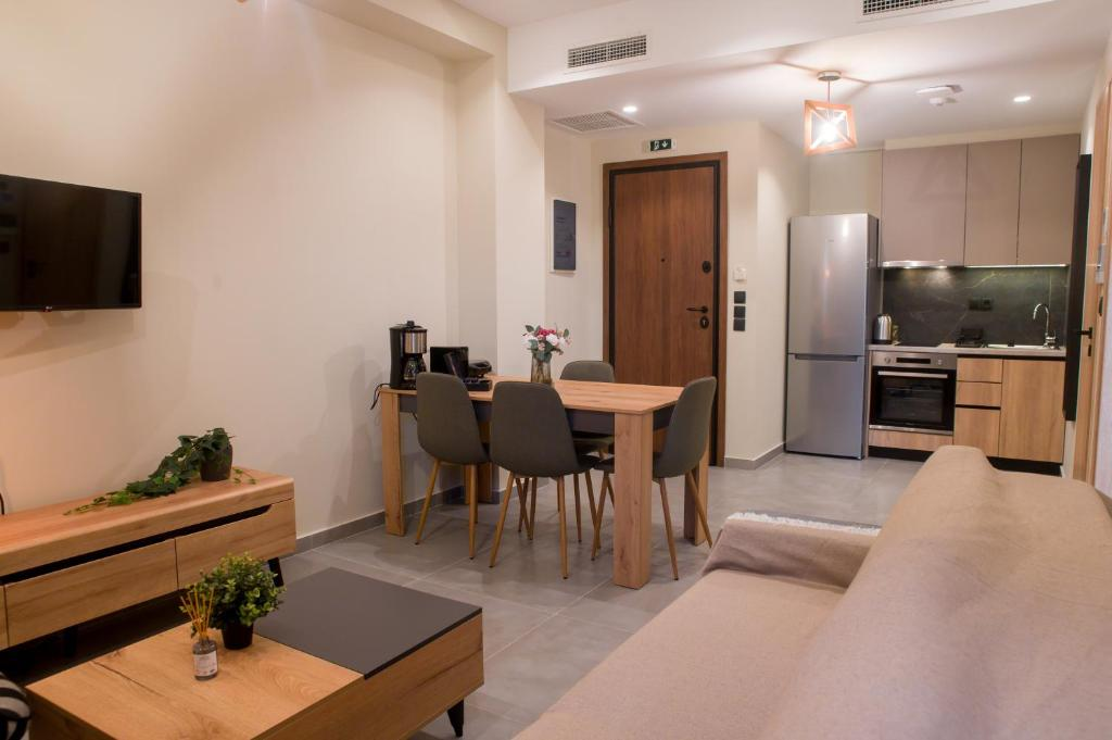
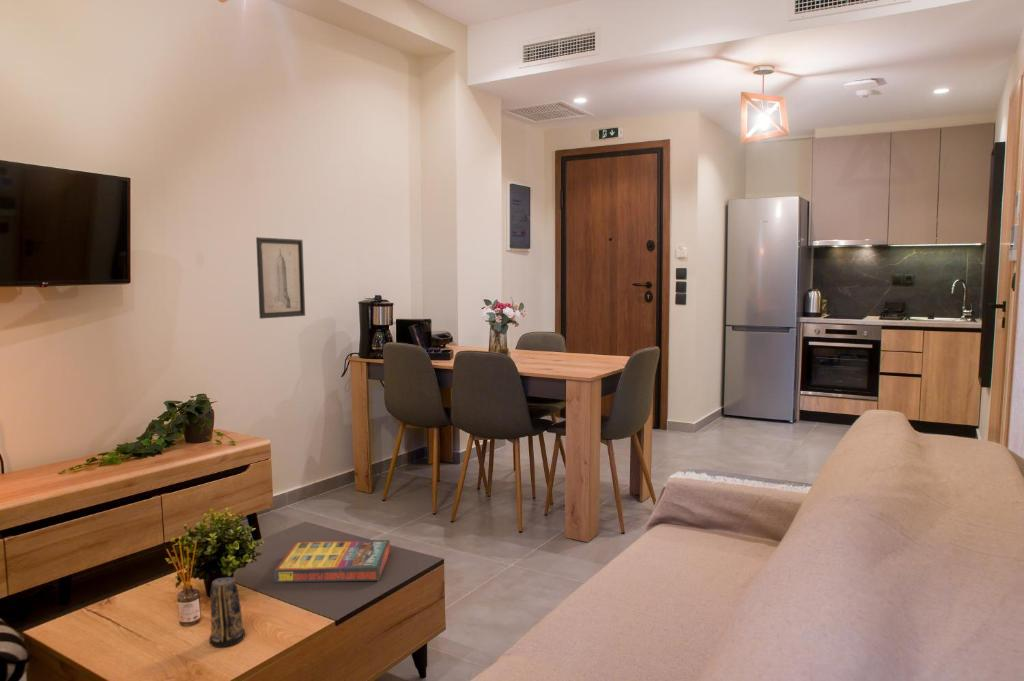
+ wall art [255,236,306,320]
+ candle [208,576,246,648]
+ game compilation box [273,539,391,584]
